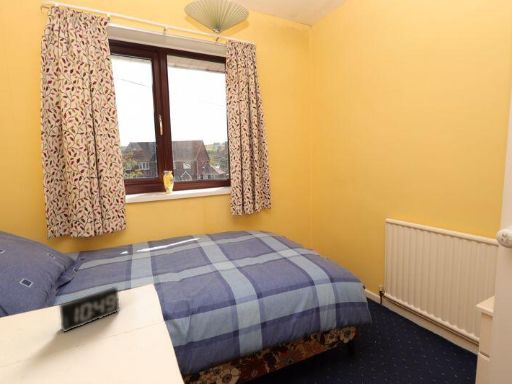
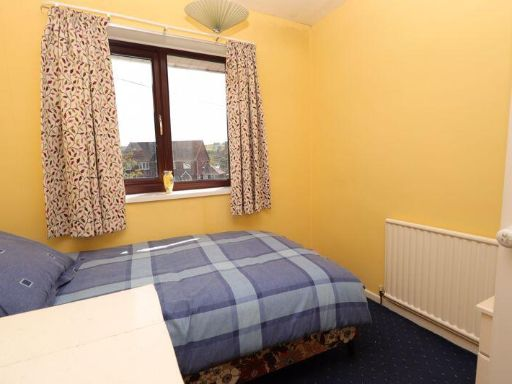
- alarm clock [58,286,120,333]
